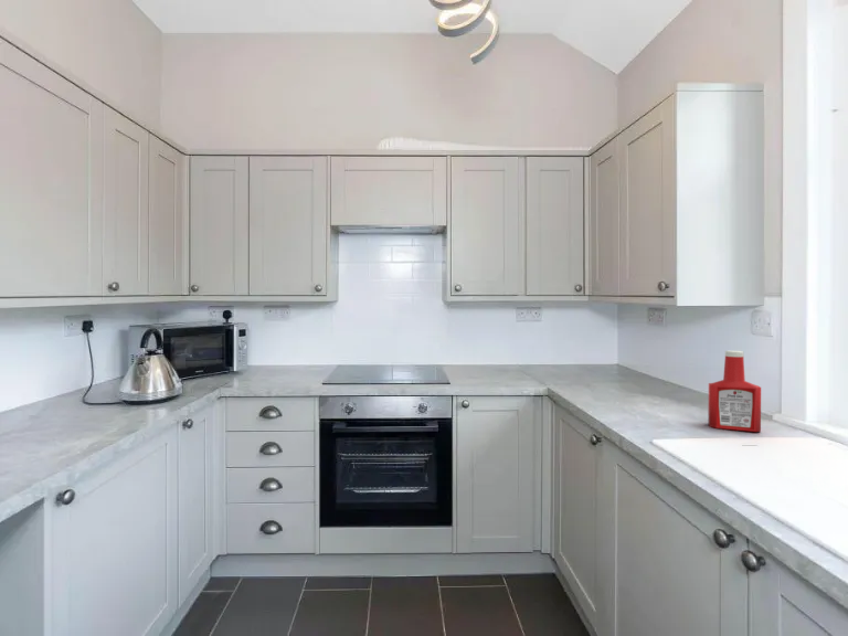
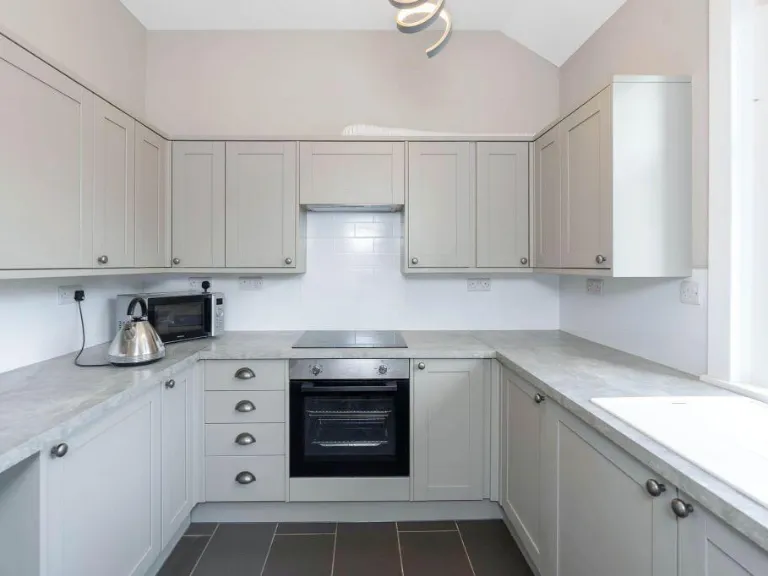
- soap bottle [707,350,762,433]
